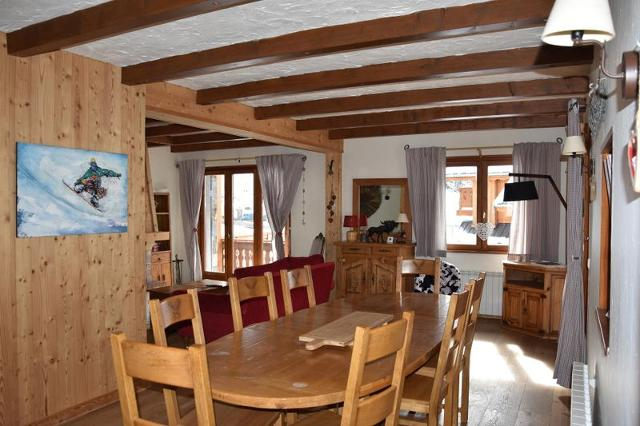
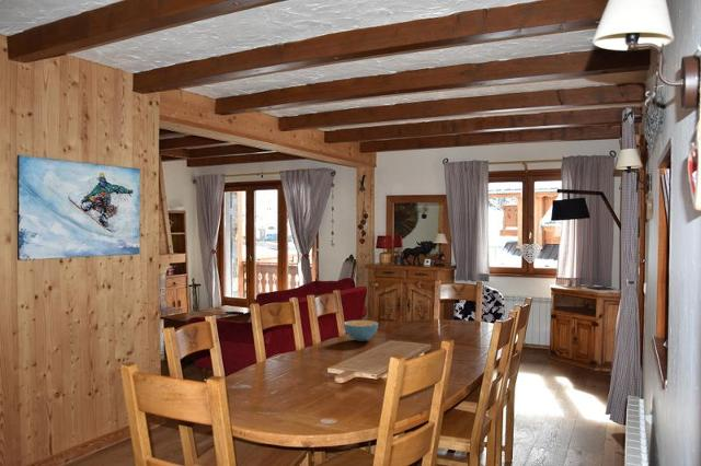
+ cereal bowl [343,319,379,342]
